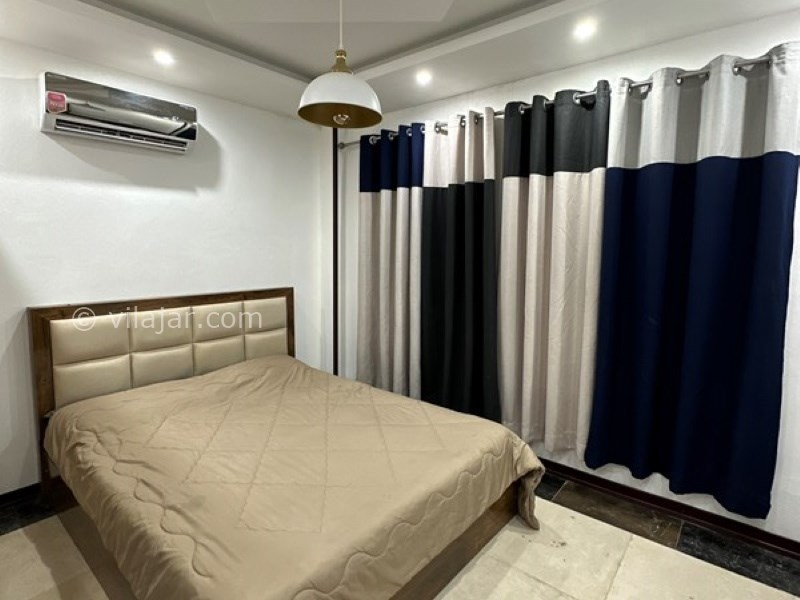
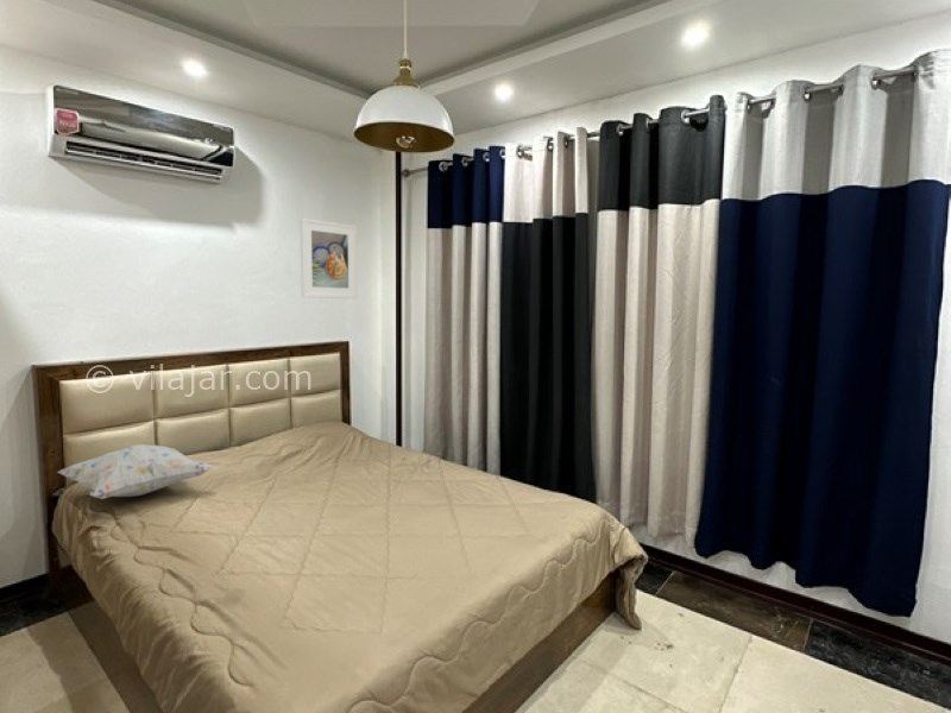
+ decorative pillow [56,443,215,500]
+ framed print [300,216,358,299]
